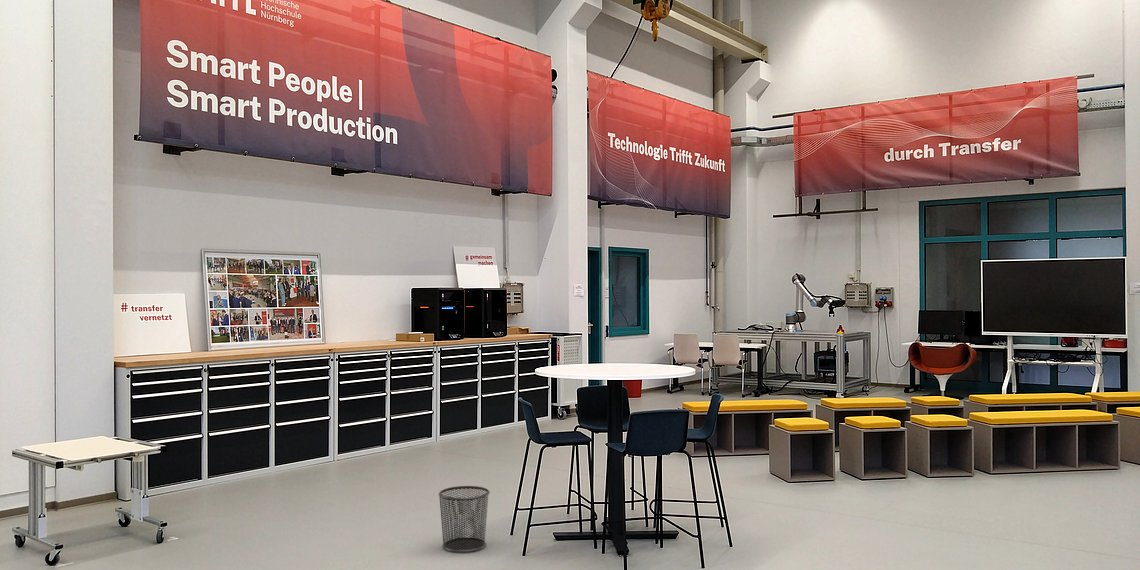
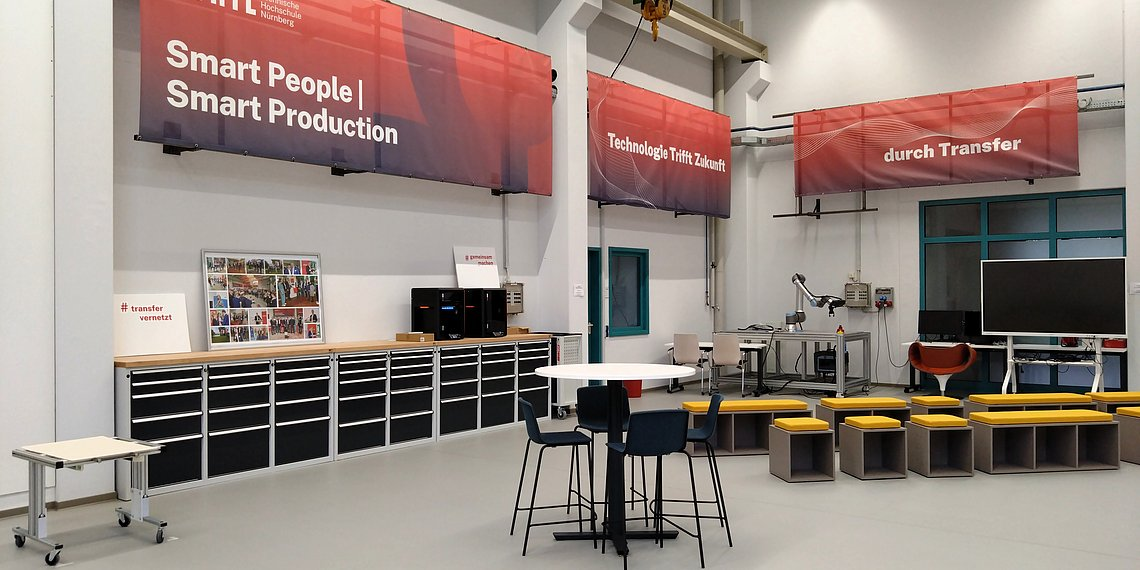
- waste bin [438,485,491,554]
